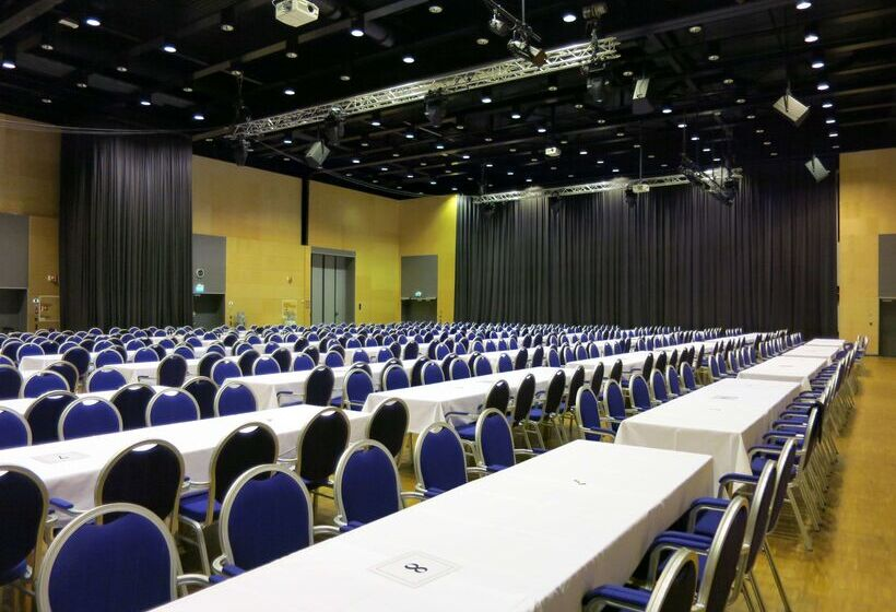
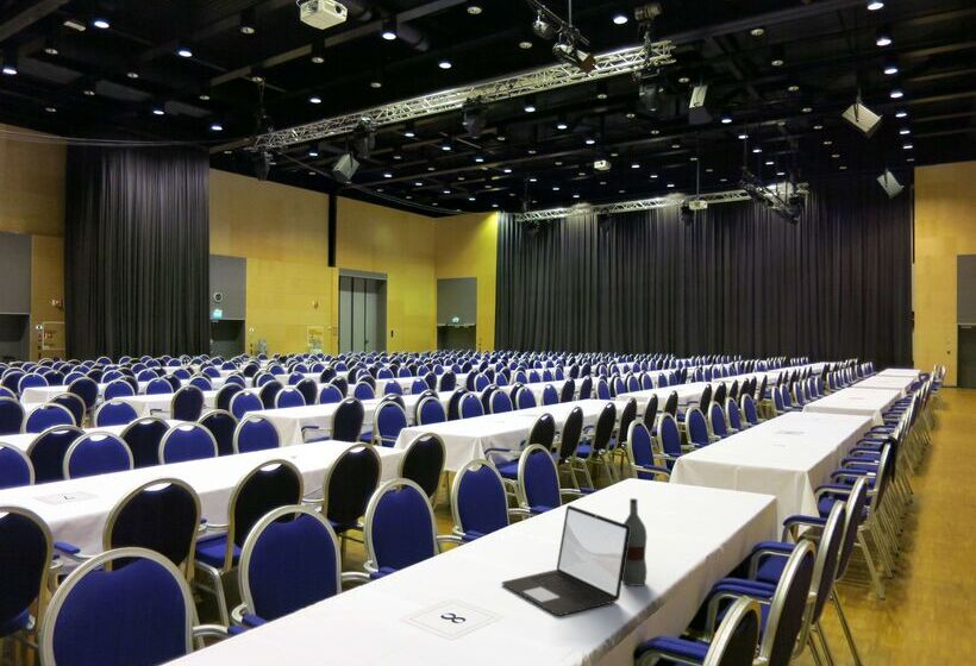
+ laptop [501,504,630,617]
+ bottle [621,497,649,588]
